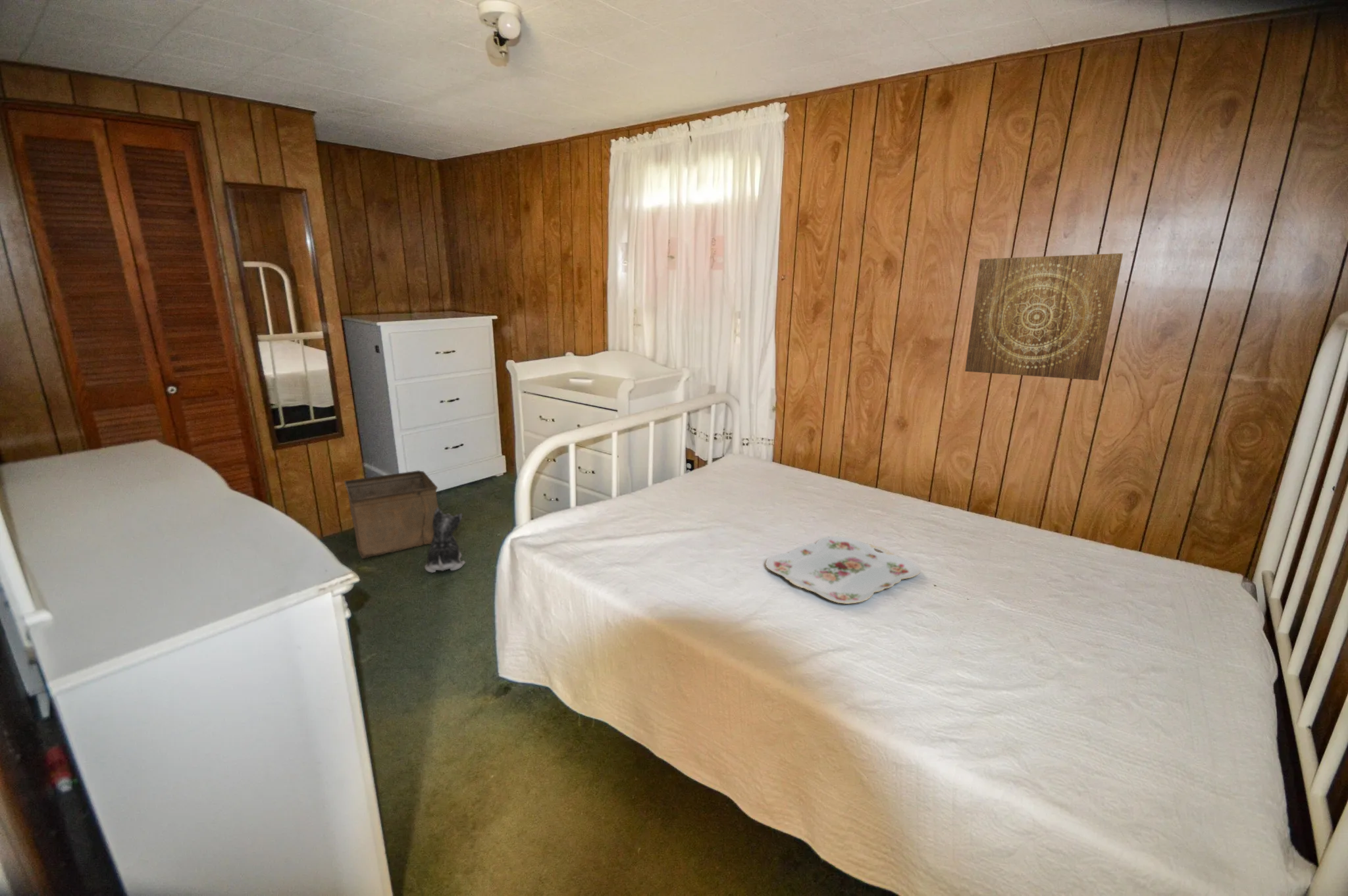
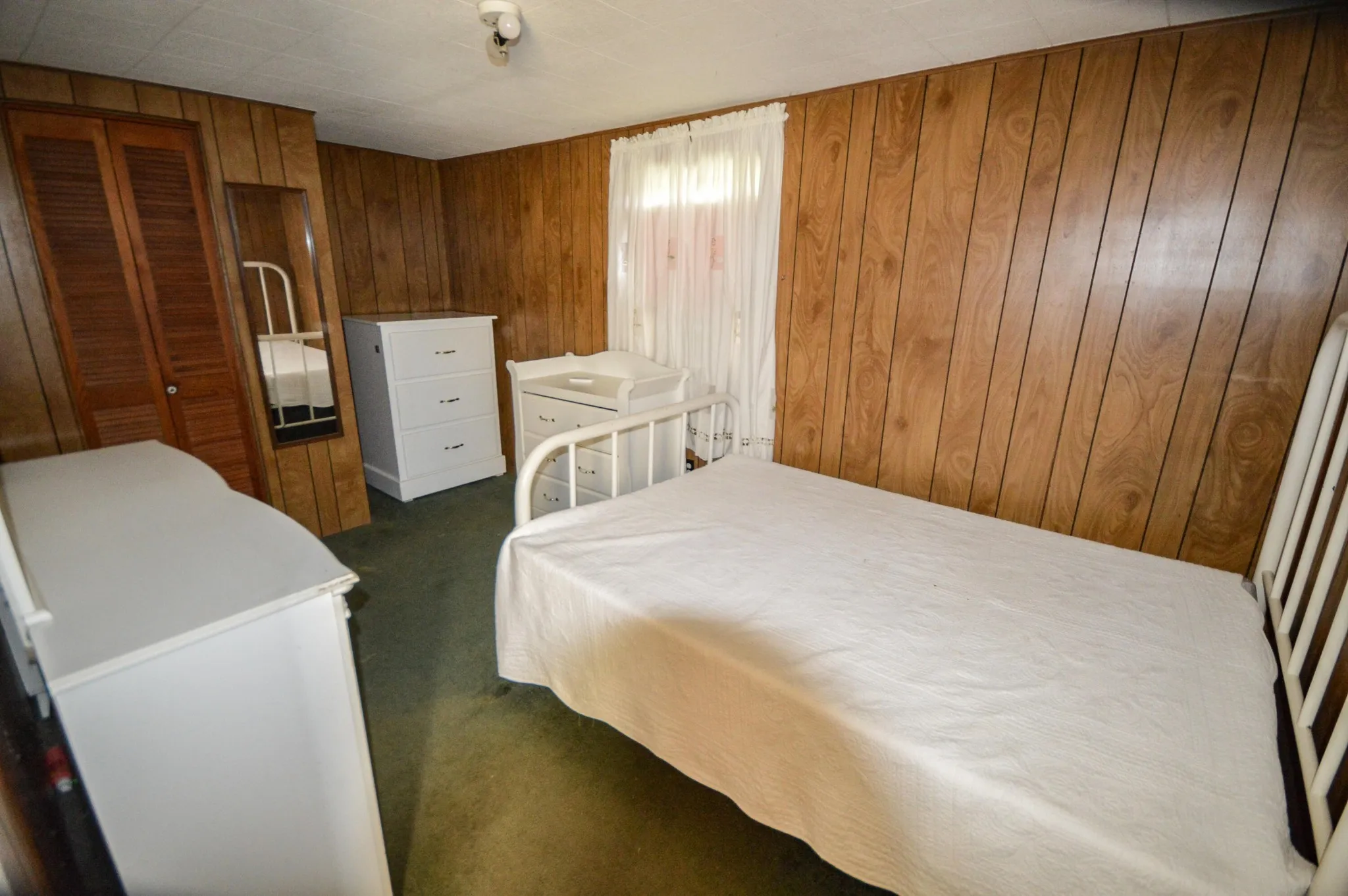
- storage bin [344,470,439,559]
- plush toy [424,507,466,574]
- wall art [964,253,1124,381]
- serving tray [765,535,921,605]
